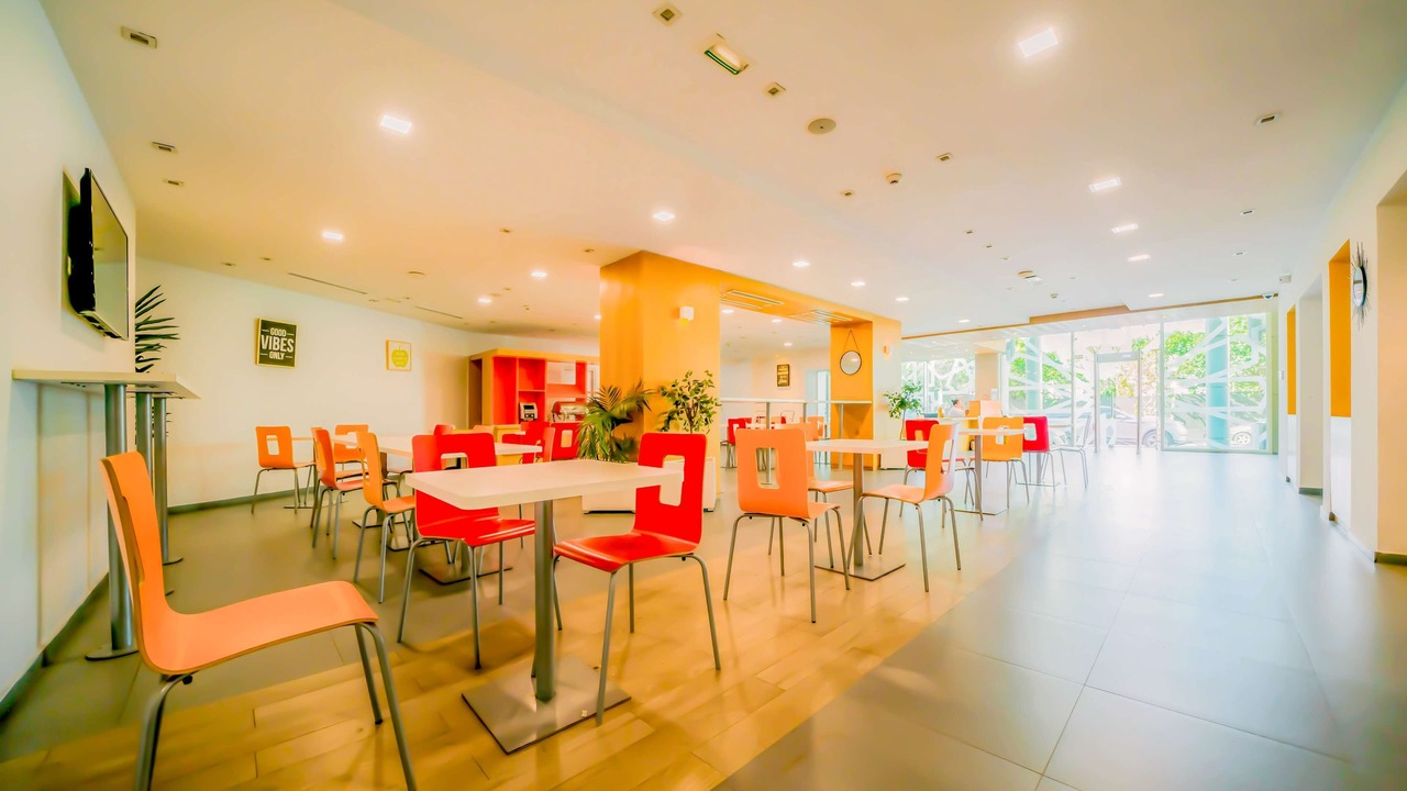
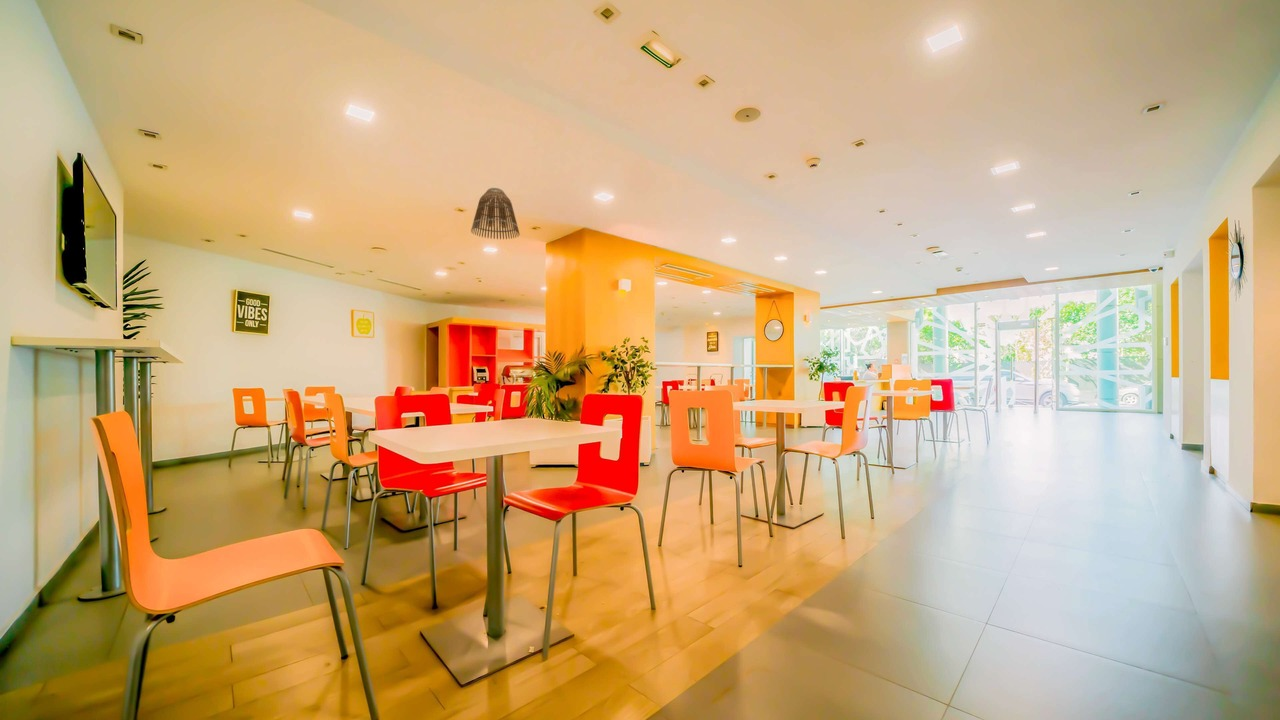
+ lamp shade [470,187,521,240]
